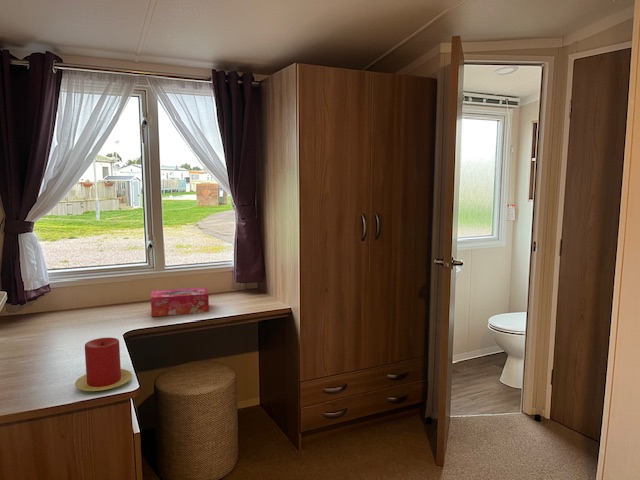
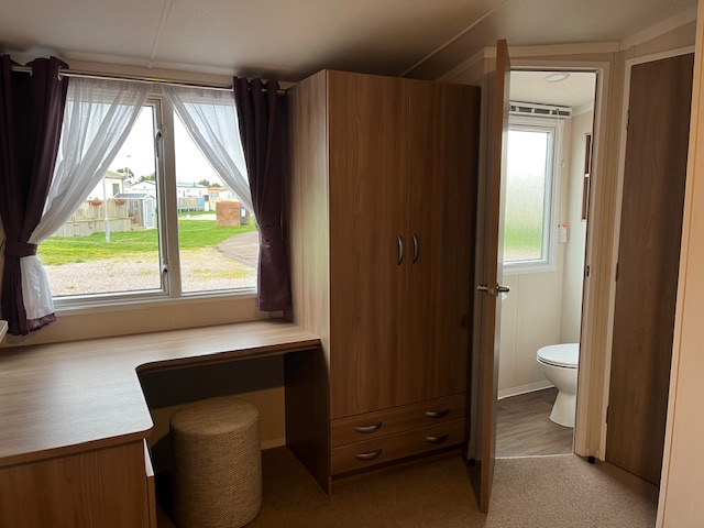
- candle [74,337,133,392]
- tissue box [150,287,210,317]
